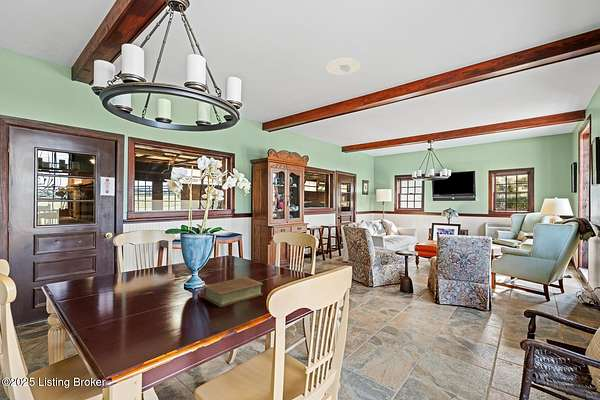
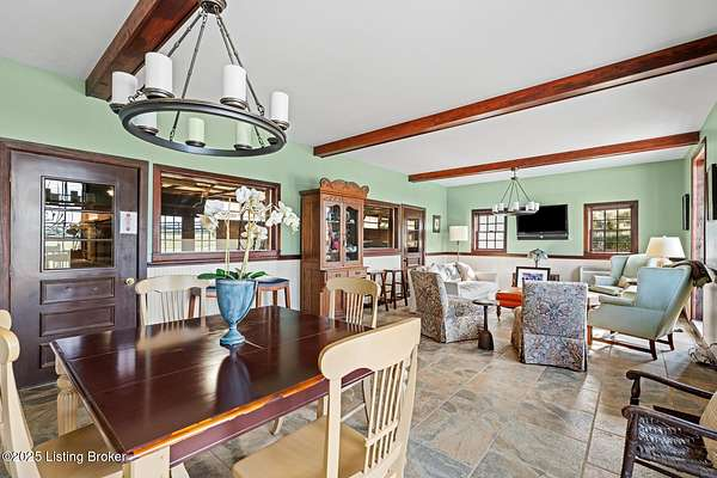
- recessed light [326,57,362,76]
- book [202,276,264,308]
